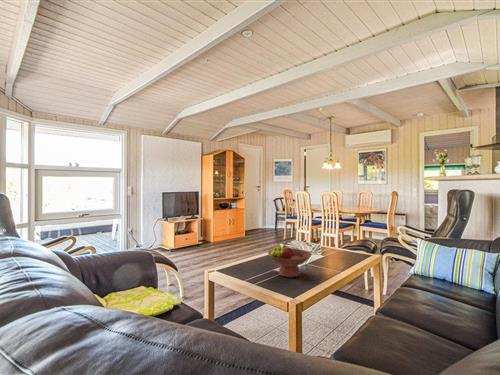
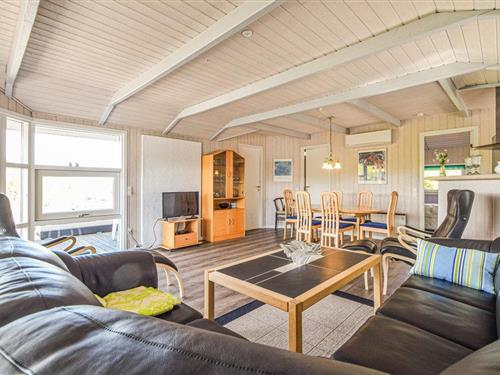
- fruit bowl [267,244,313,278]
